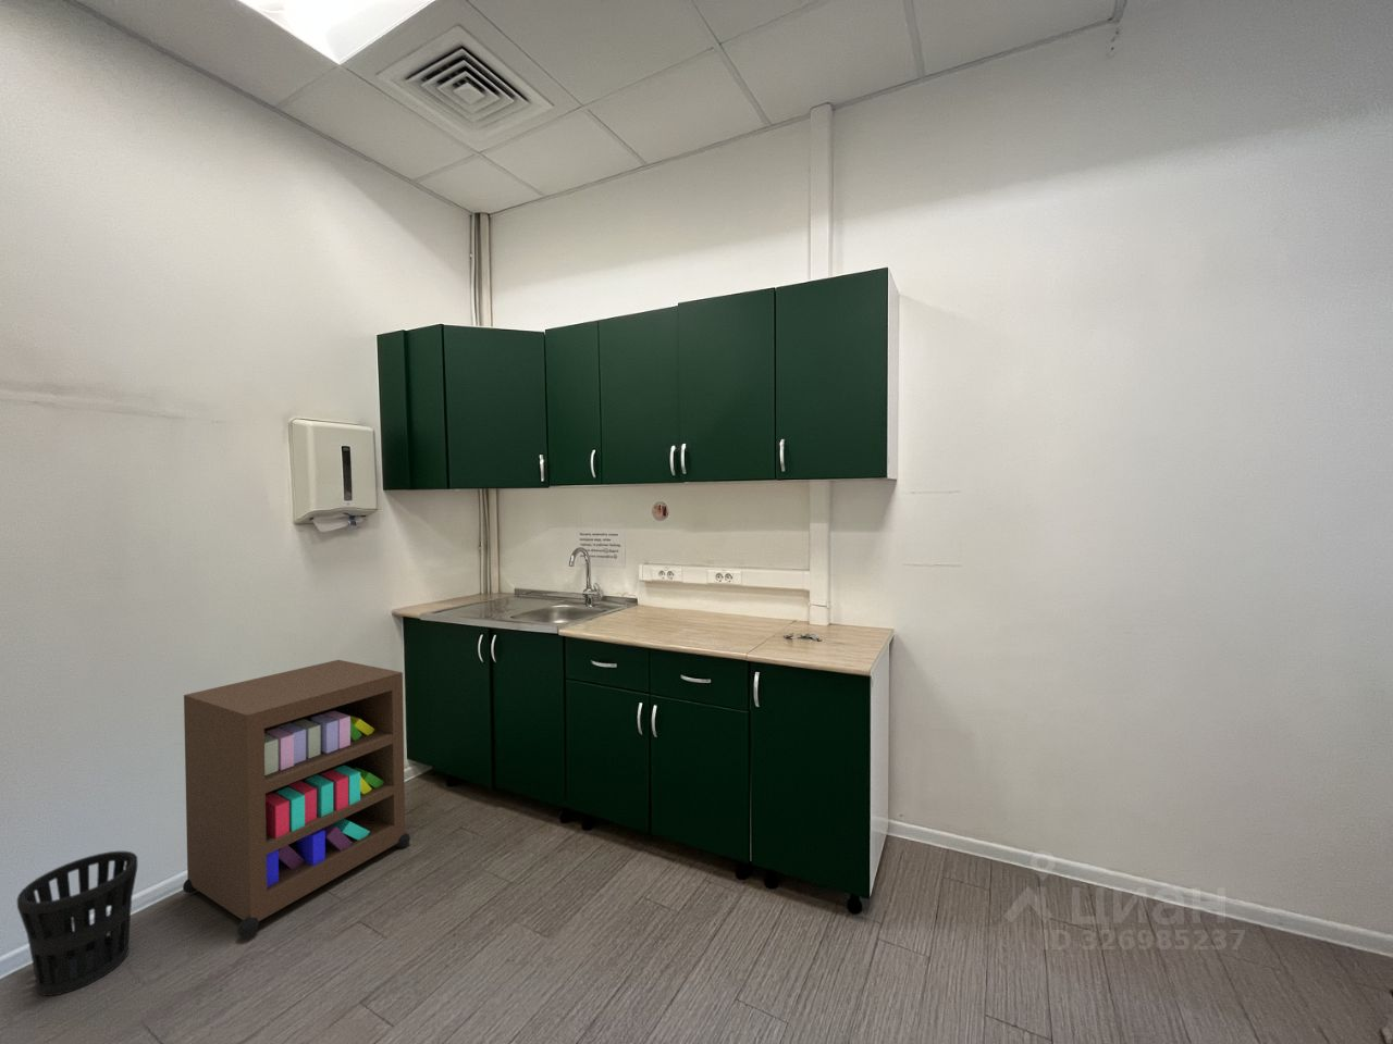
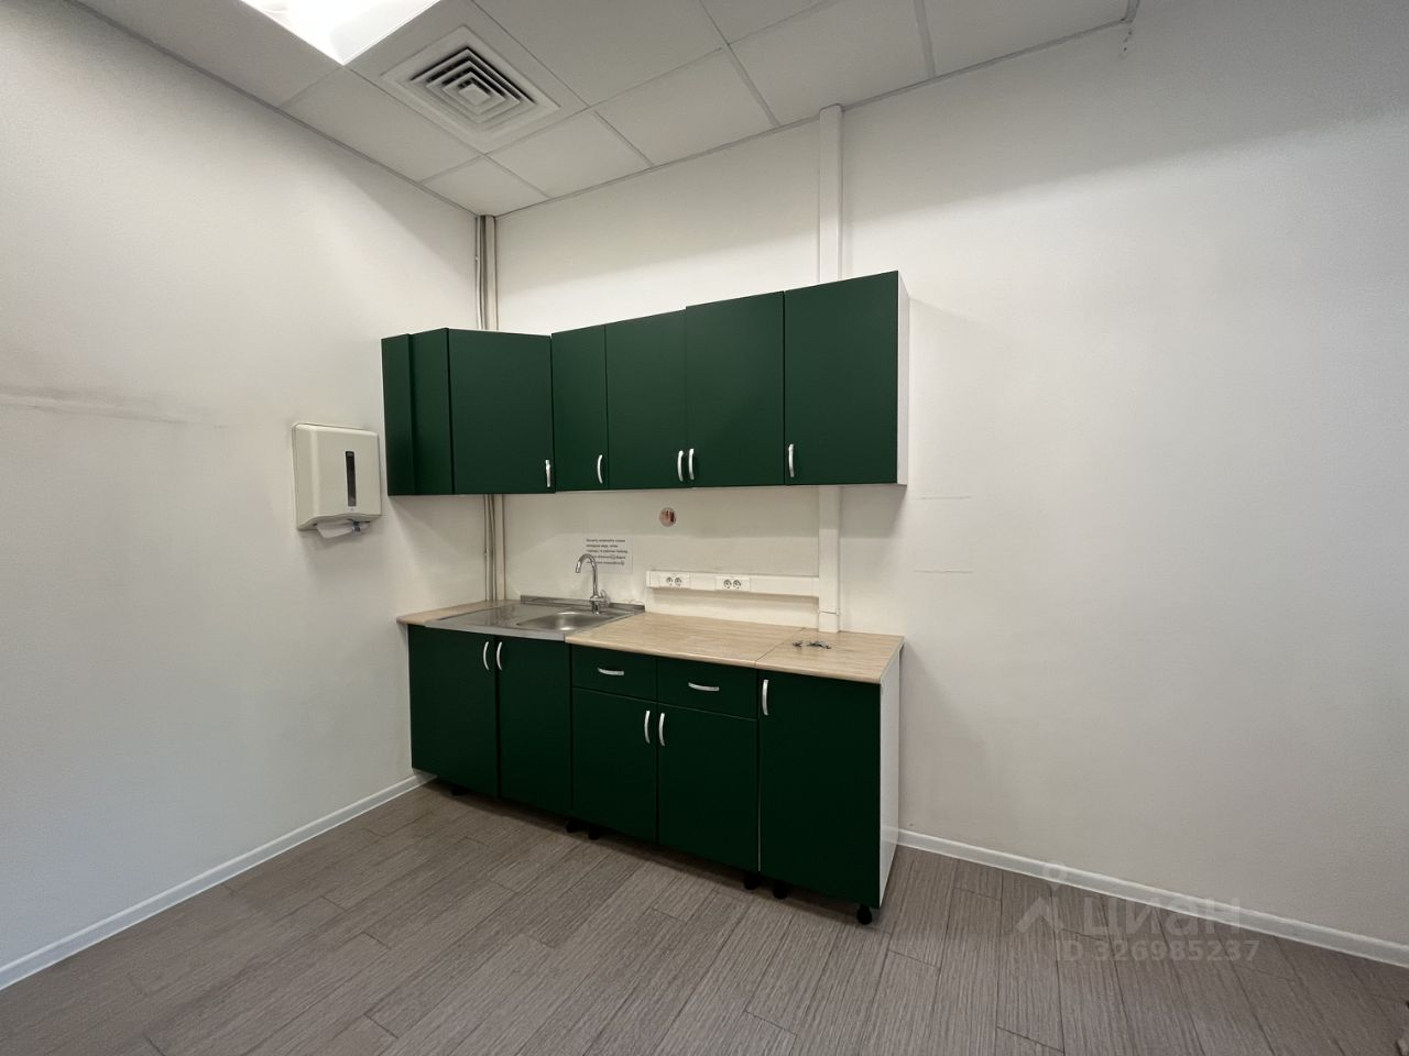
- wastebasket [16,850,138,997]
- storage cabinet [182,659,411,939]
